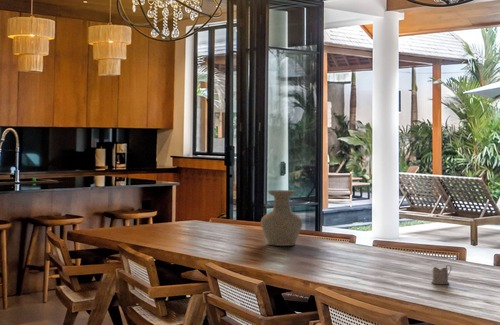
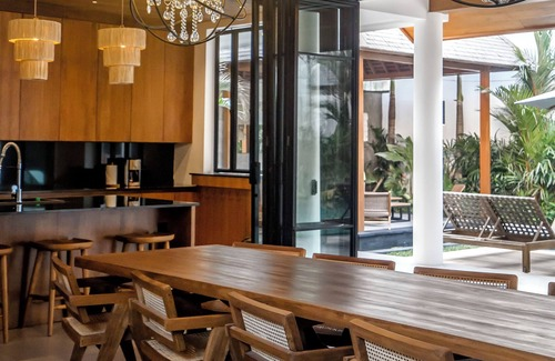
- tea glass holder [430,264,452,285]
- vase [260,189,304,247]
